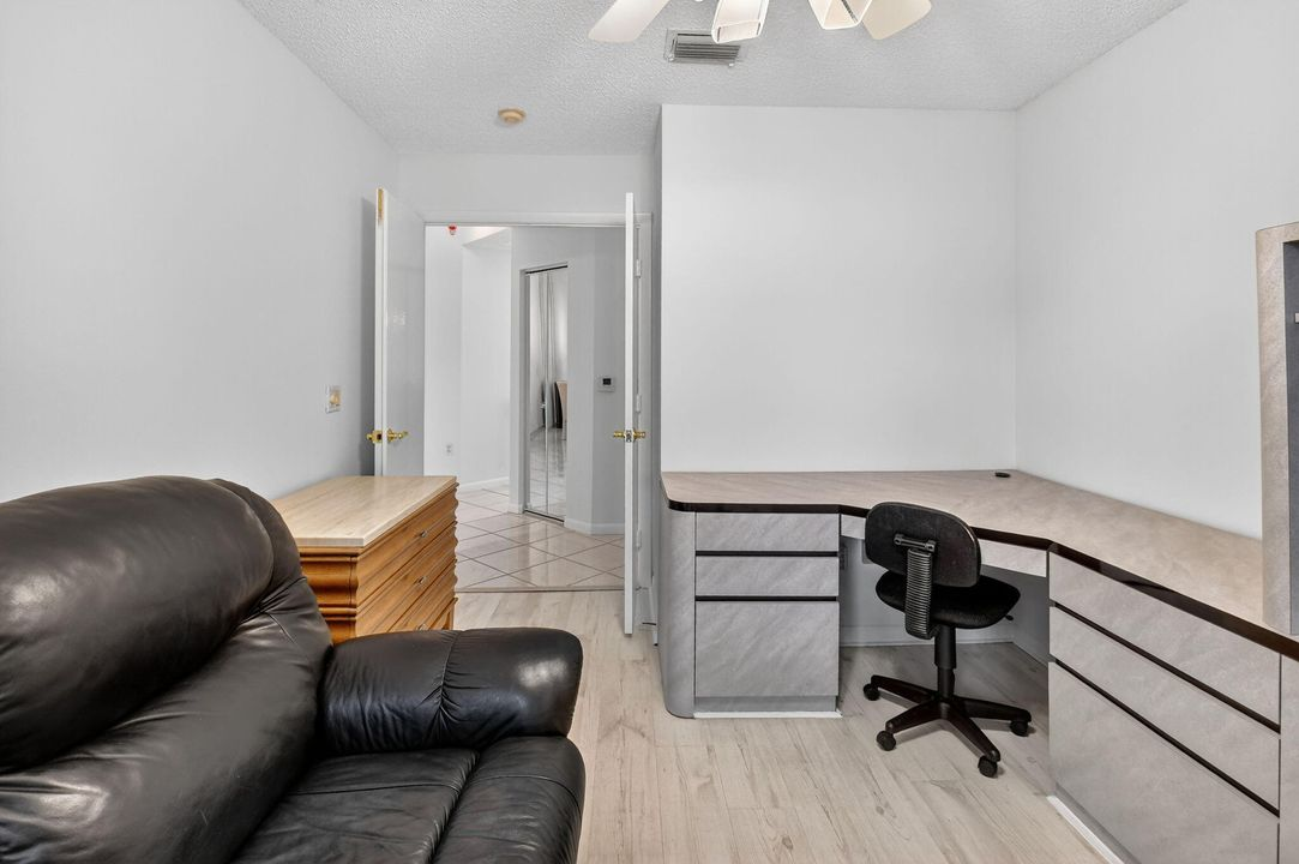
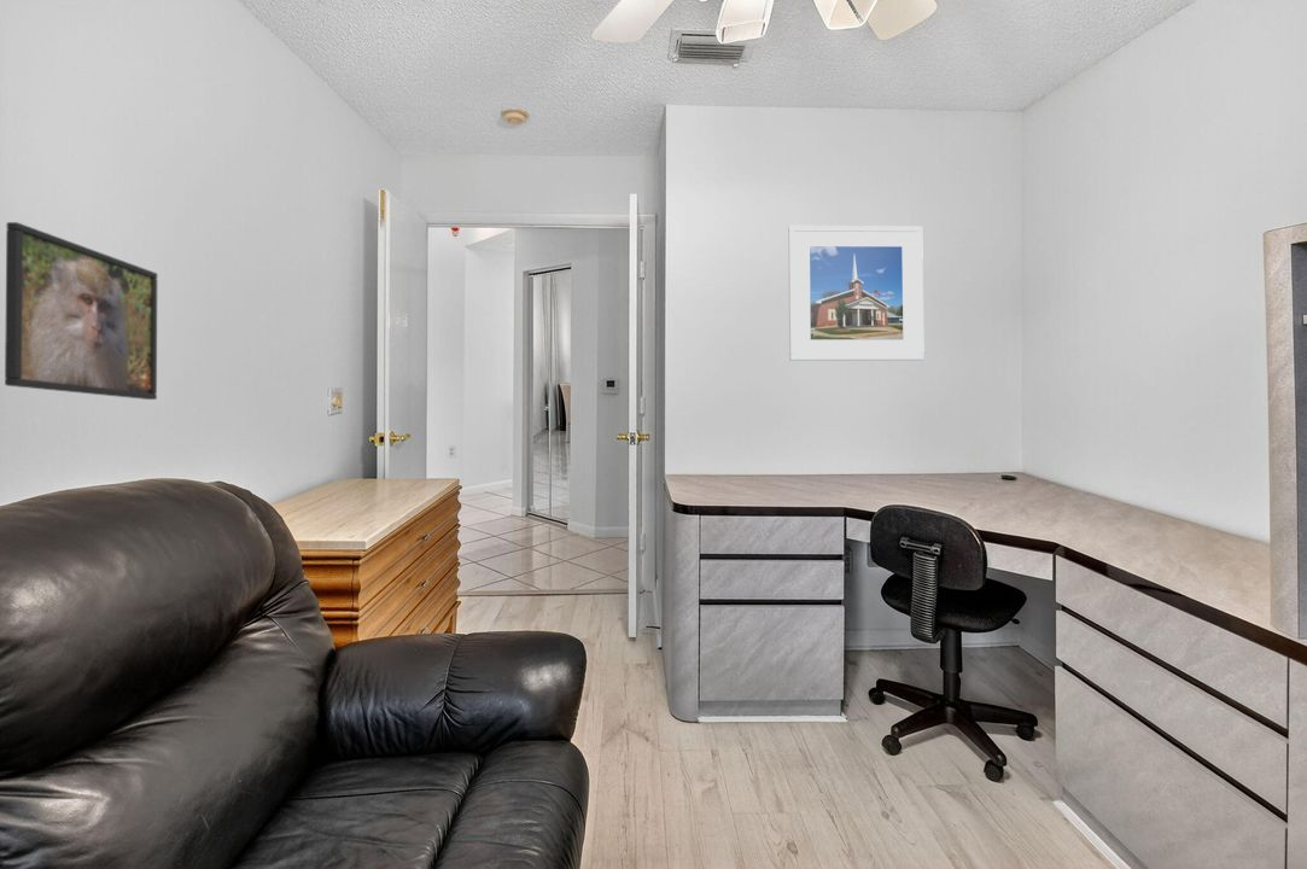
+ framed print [787,224,926,362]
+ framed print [4,221,158,401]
